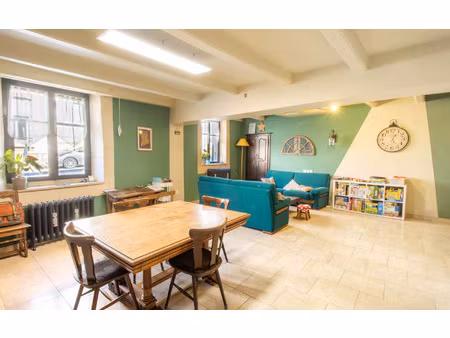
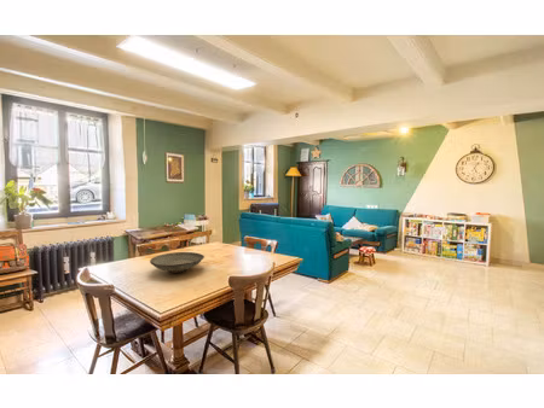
+ decorative bowl [149,251,206,274]
